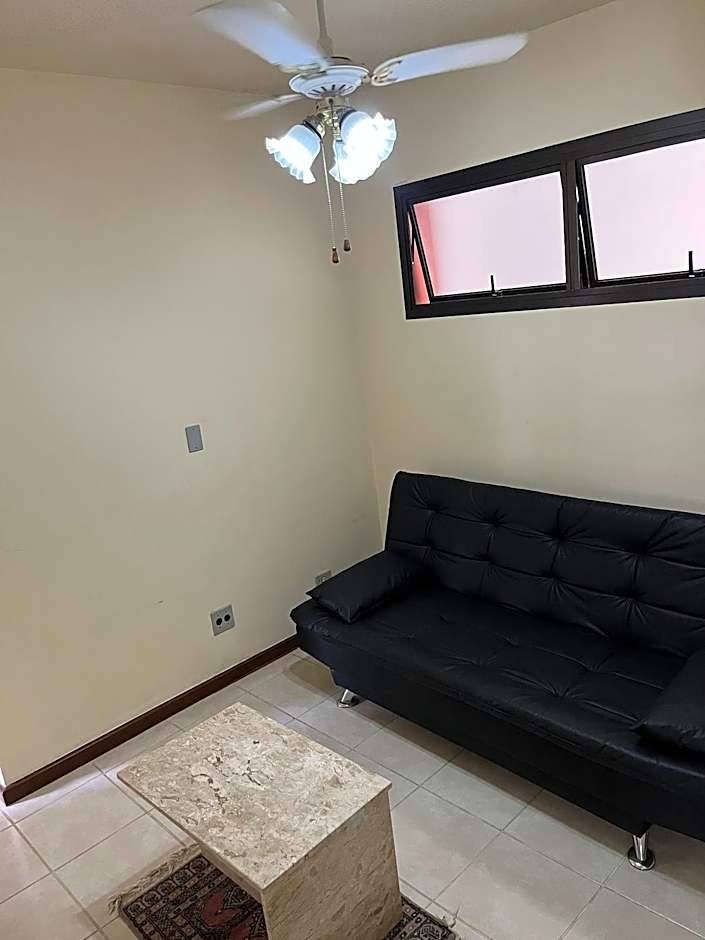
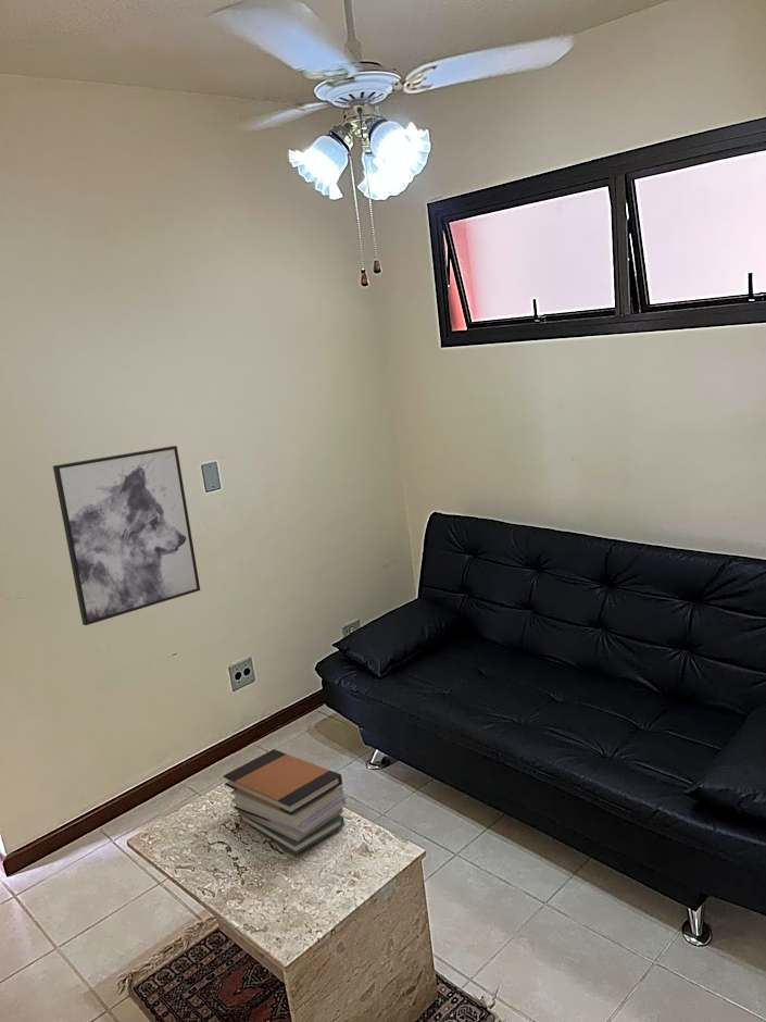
+ wall art [52,445,201,626]
+ book stack [222,748,348,855]
